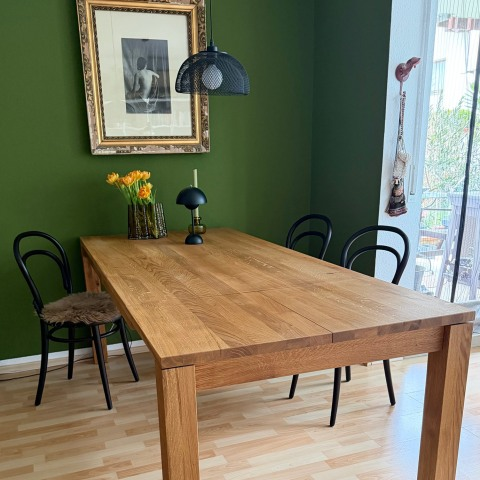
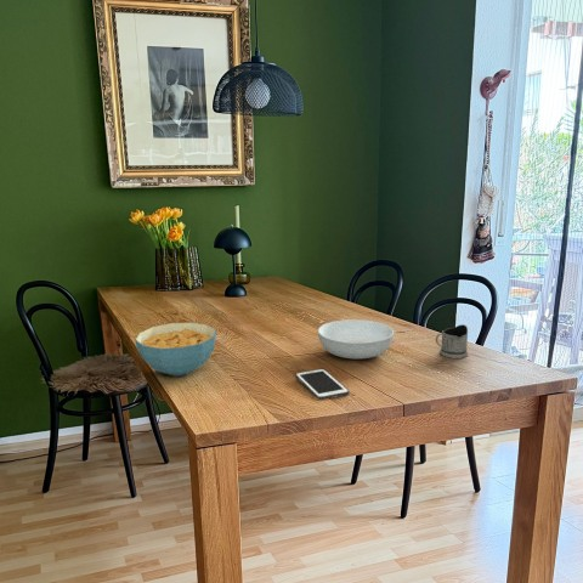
+ tea glass holder [435,323,469,360]
+ cell phone [294,368,350,401]
+ cereal bowl [134,322,217,377]
+ serving bowl [317,318,395,361]
